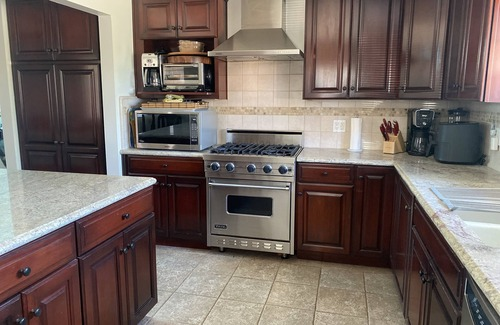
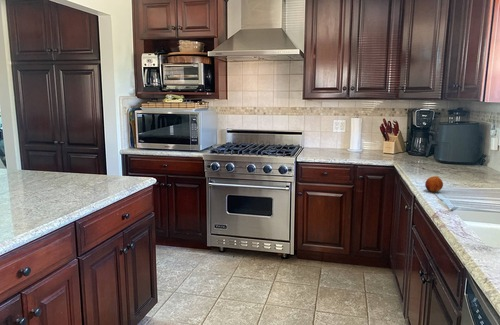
+ fruit [424,175,444,193]
